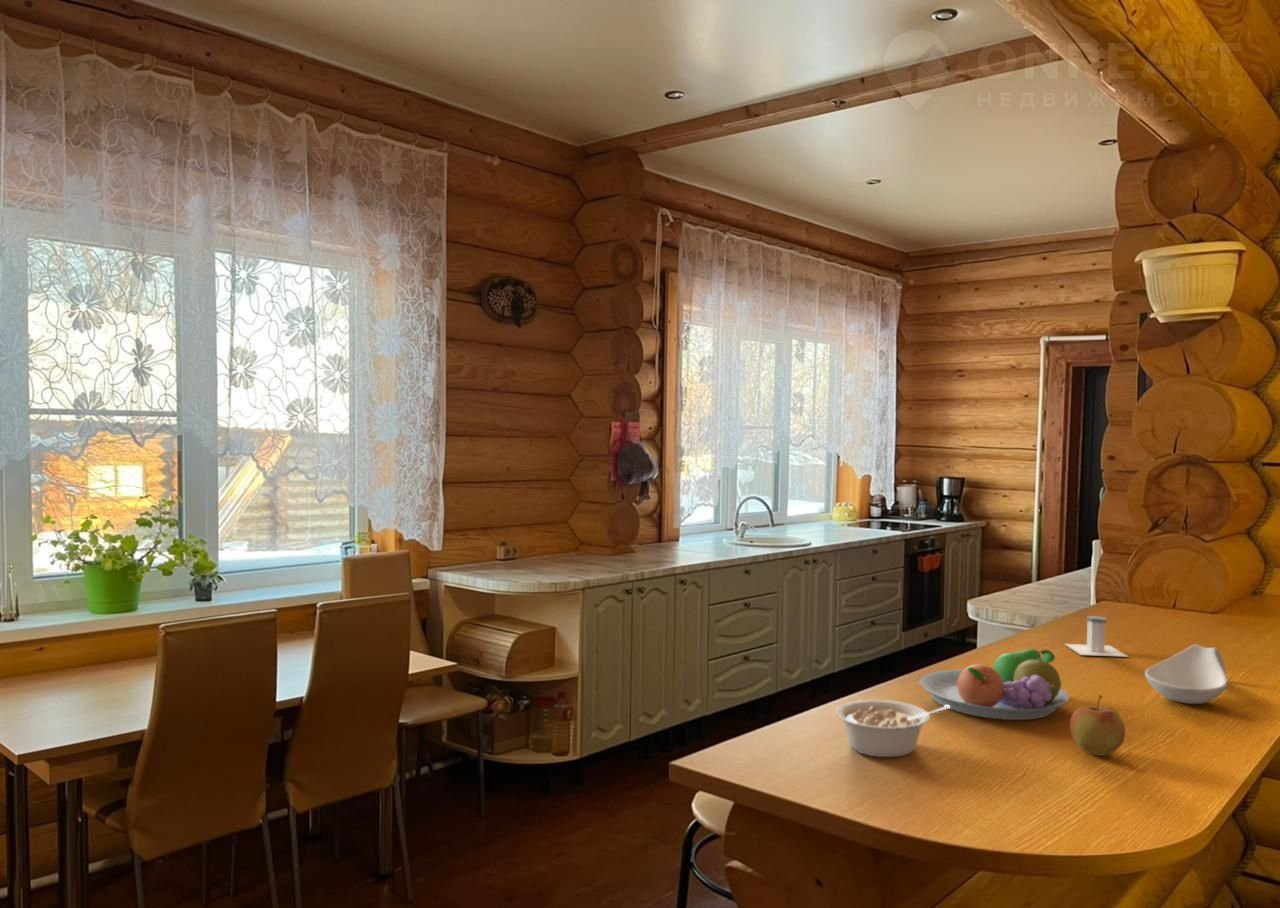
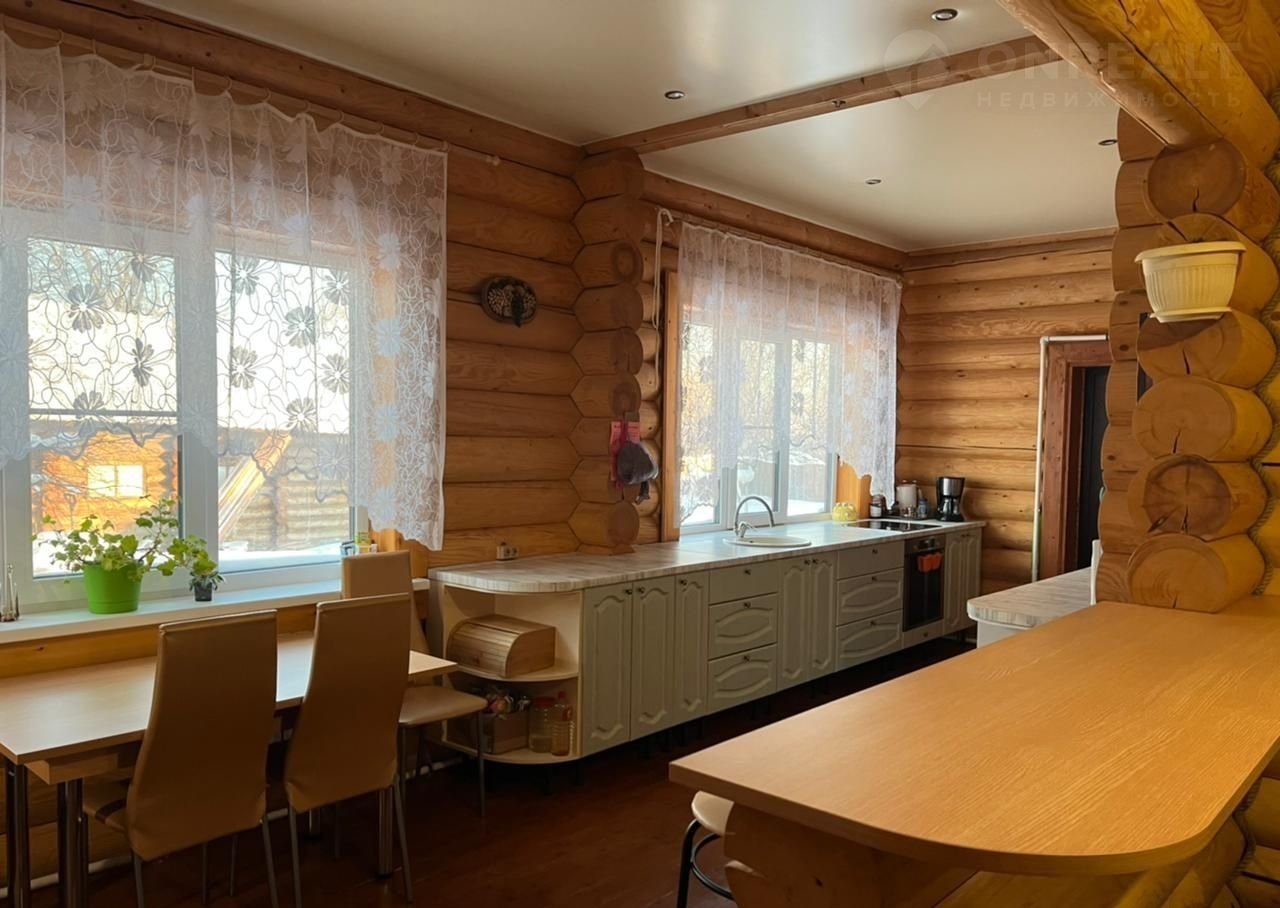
- salt shaker [1064,615,1129,658]
- fruit bowl [918,648,1070,721]
- apple [1069,693,1126,756]
- spoon rest [1144,643,1229,705]
- legume [835,699,949,758]
